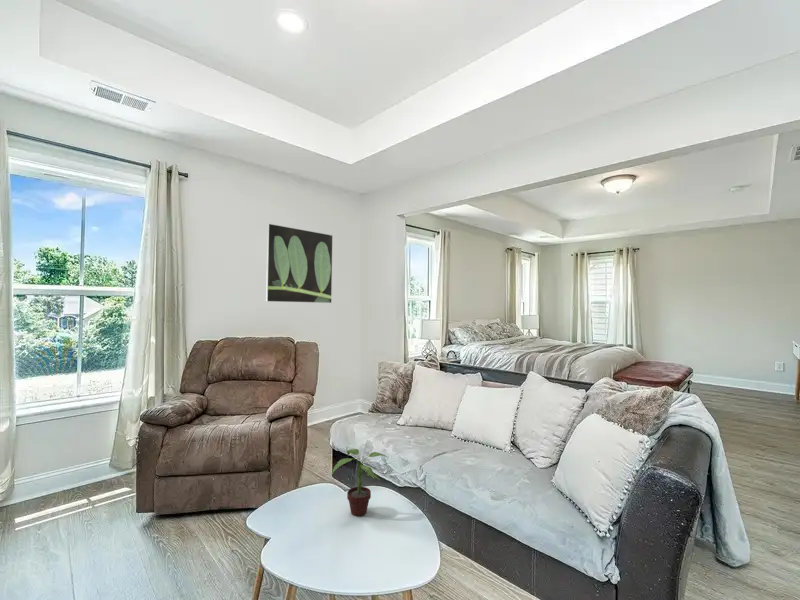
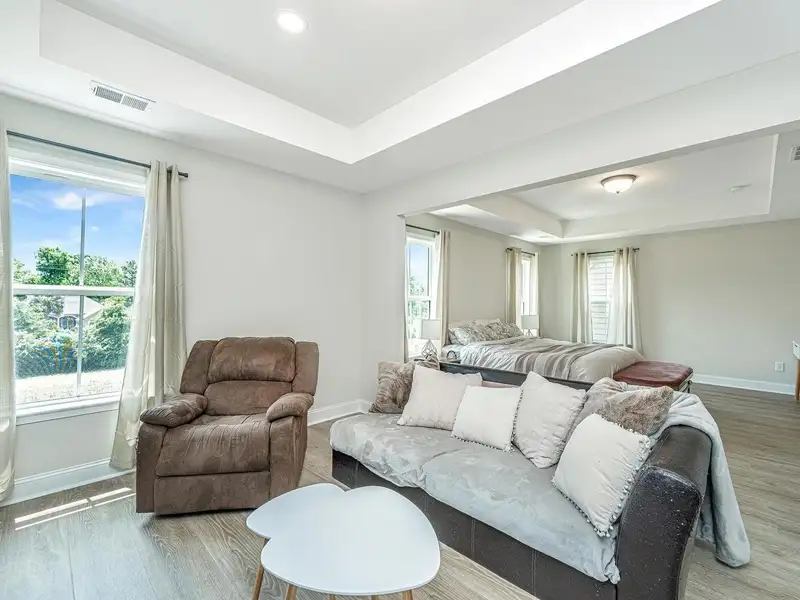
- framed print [265,223,334,304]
- potted plant [331,448,390,517]
